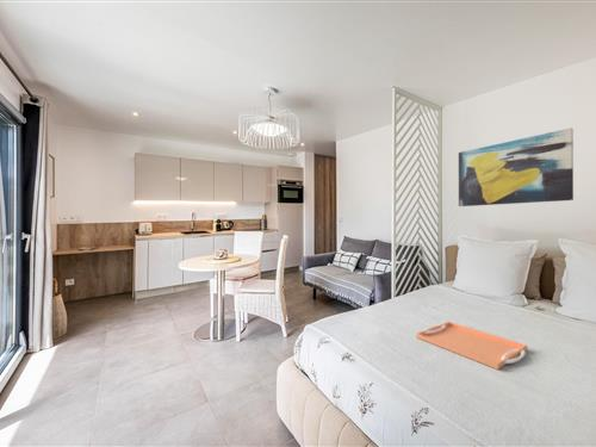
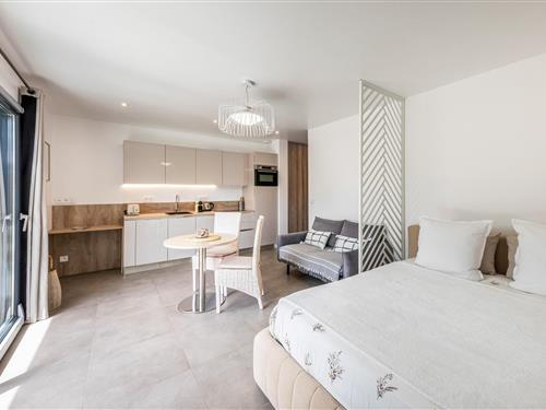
- serving tray [415,321,528,371]
- wall art [458,128,575,207]
